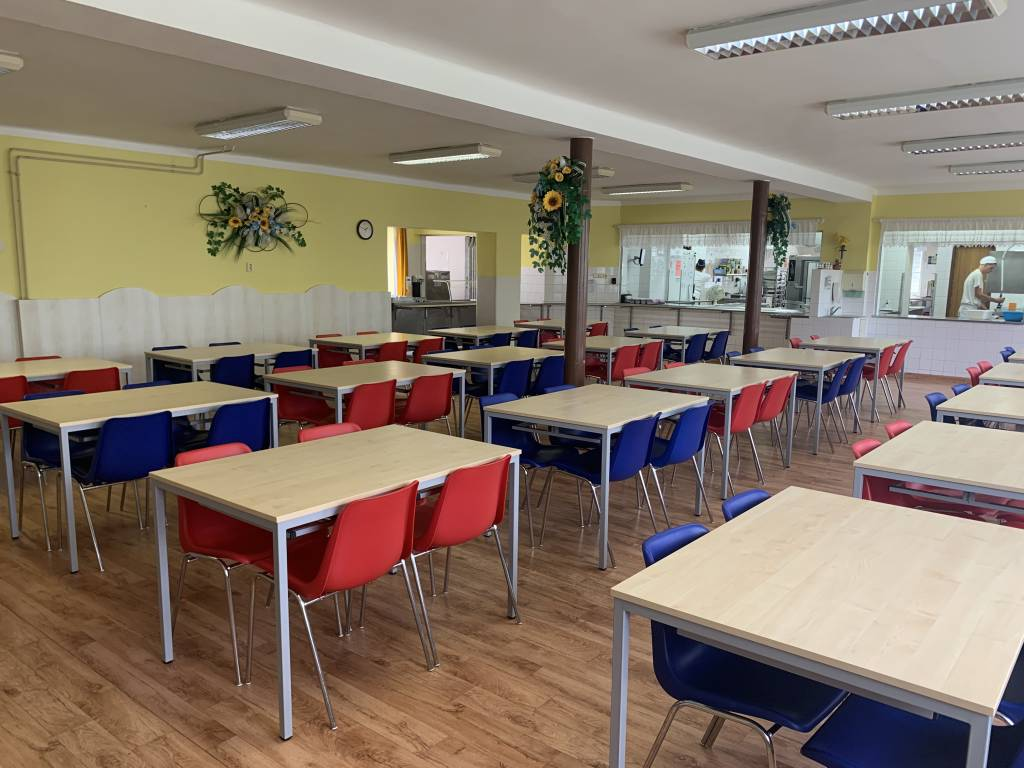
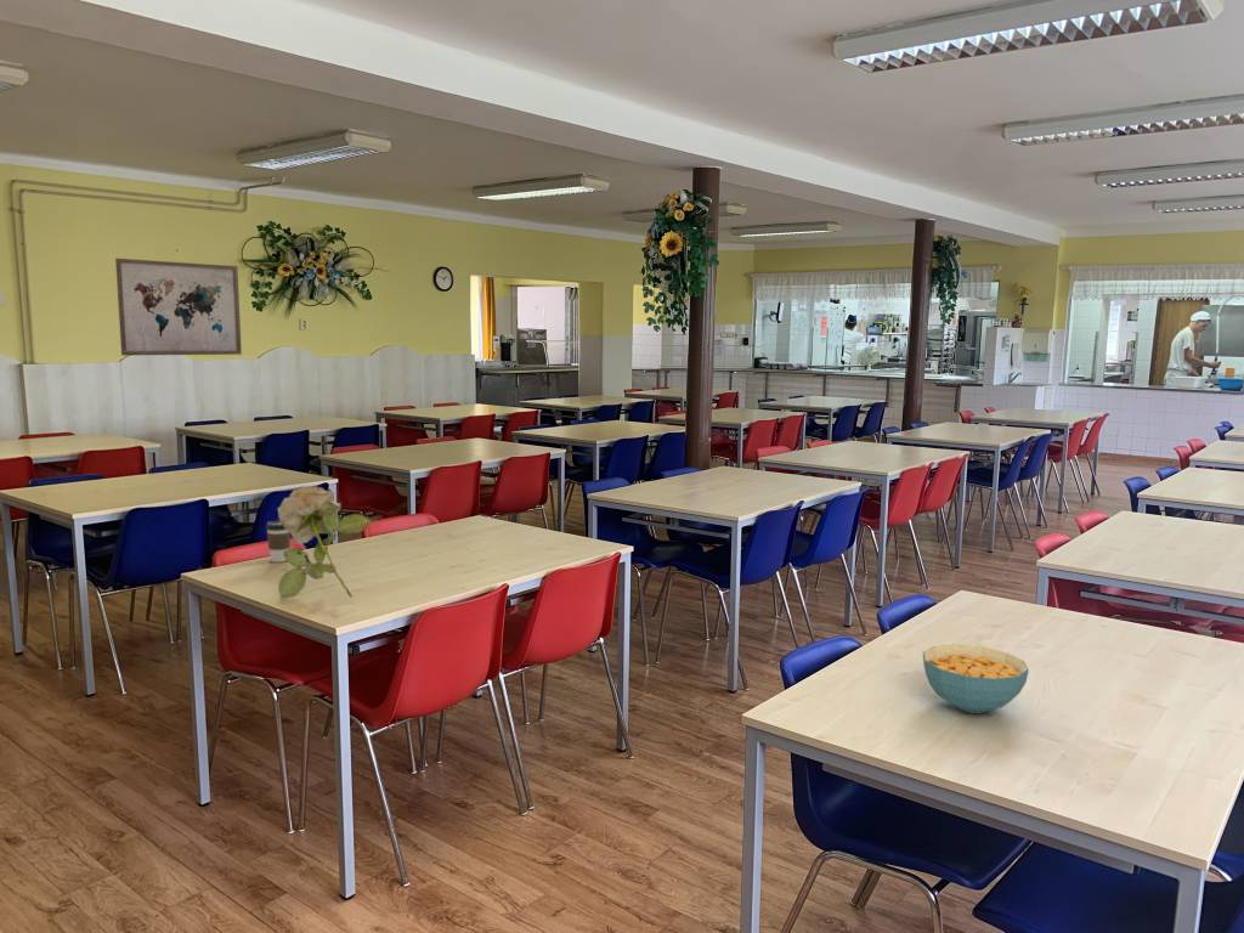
+ wall art [114,258,243,357]
+ flower [276,485,373,600]
+ coffee cup [265,520,292,564]
+ cereal bowl [922,644,1030,714]
